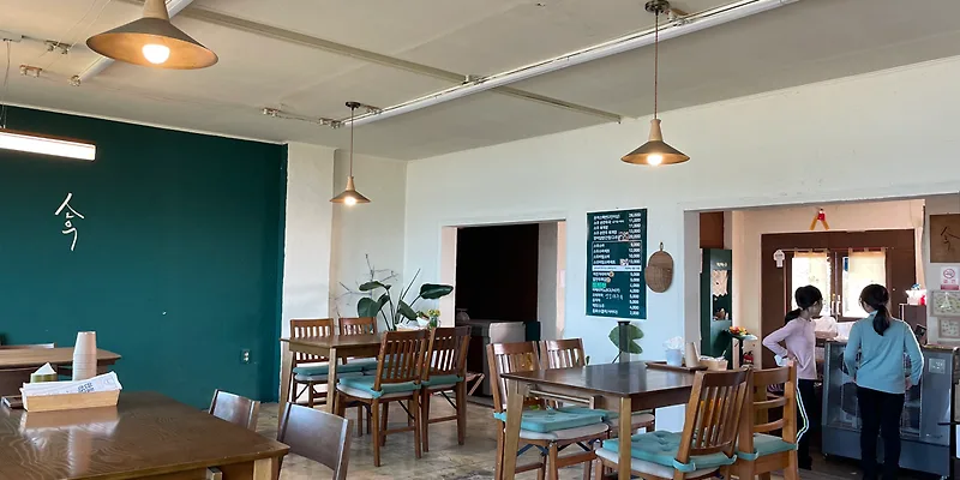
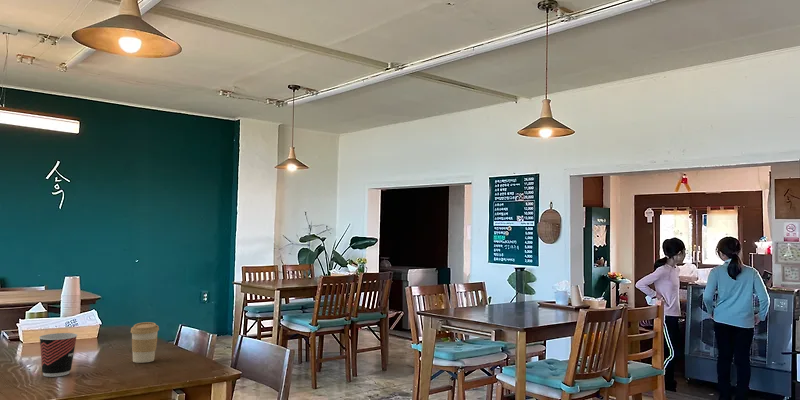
+ cup [38,332,79,378]
+ coffee cup [130,321,160,364]
